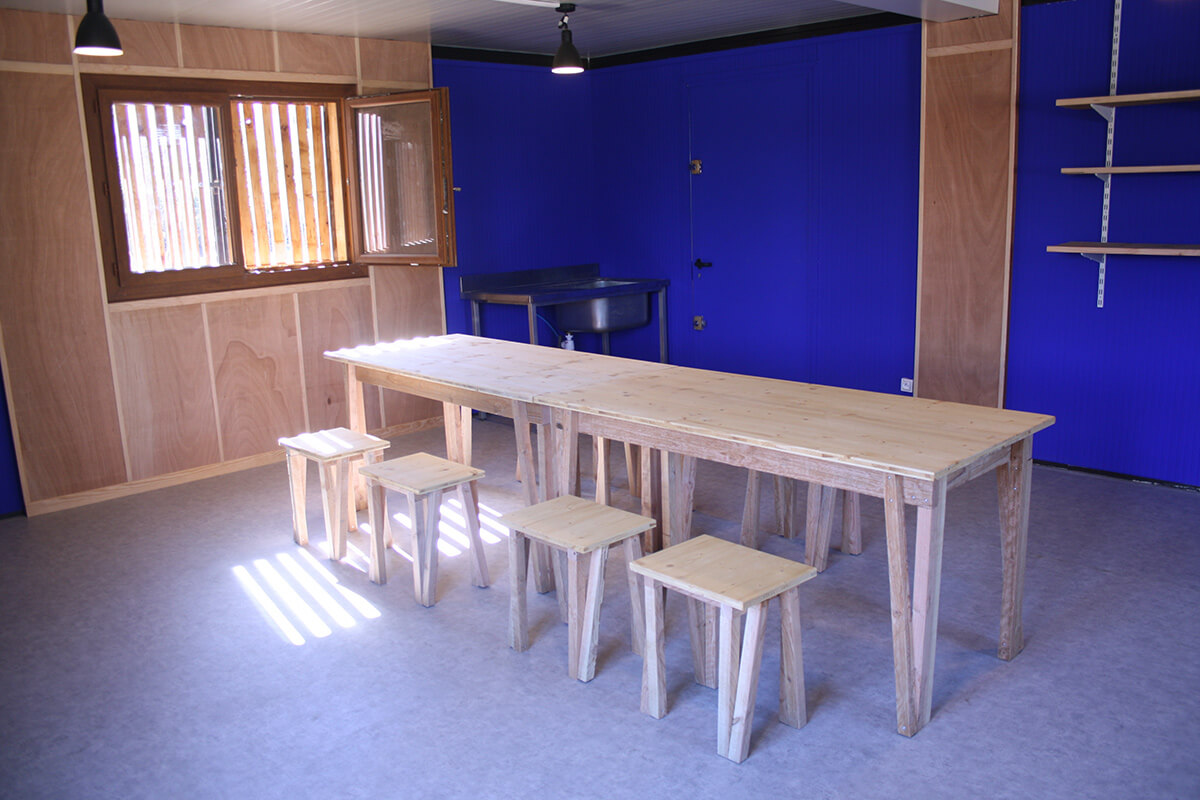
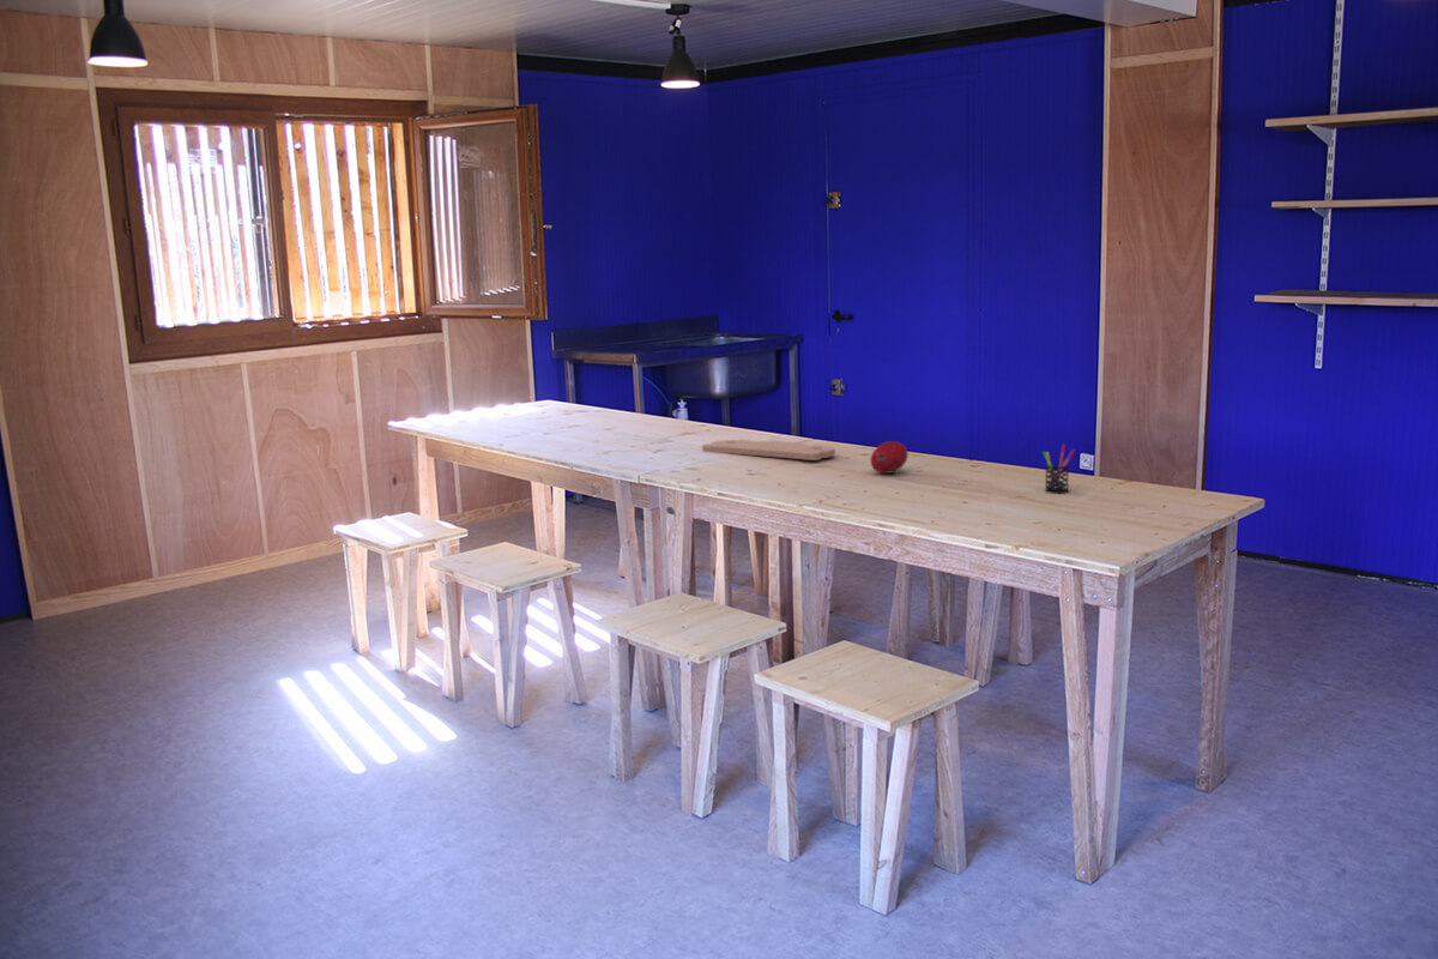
+ cutting board [701,439,836,462]
+ pen holder [1041,444,1076,495]
+ fruit [869,440,910,475]
